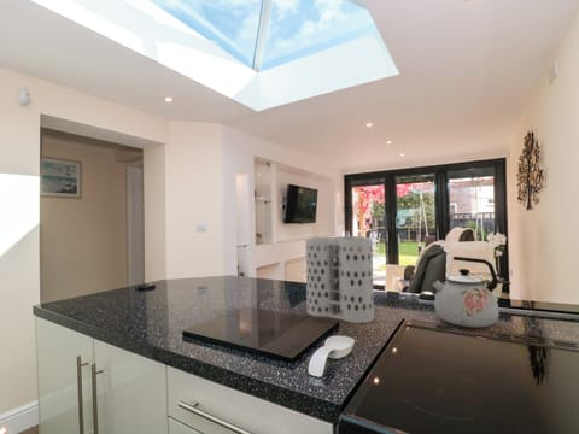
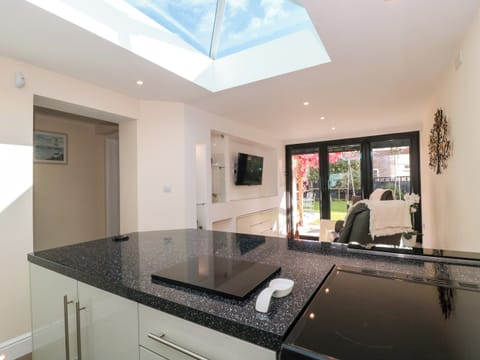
- kettle [432,256,499,328]
- utensil holder [304,235,375,324]
